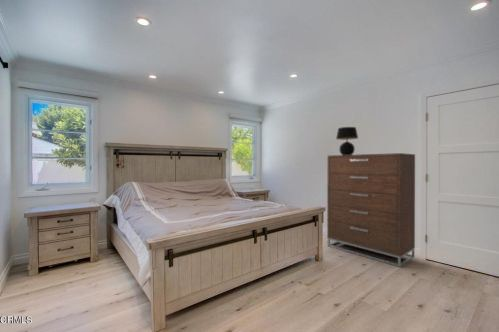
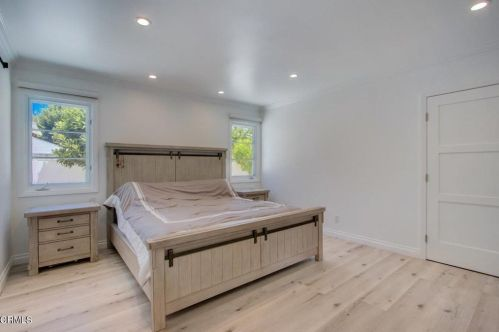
- dresser [326,152,416,268]
- table lamp [335,126,359,155]
